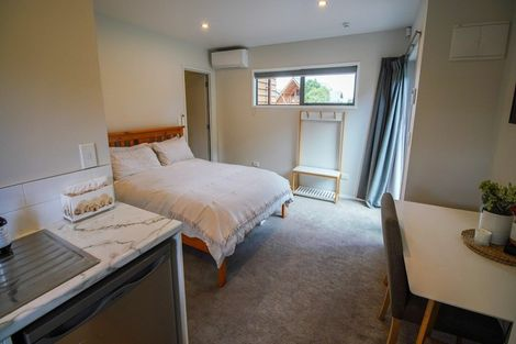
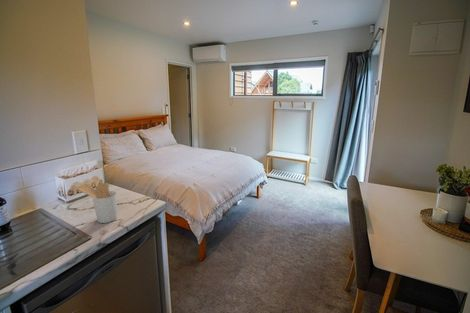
+ utensil holder [77,182,118,224]
